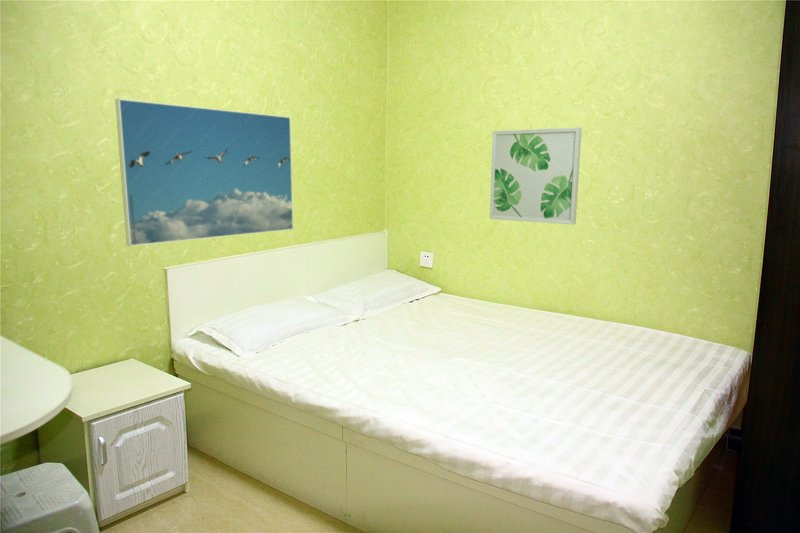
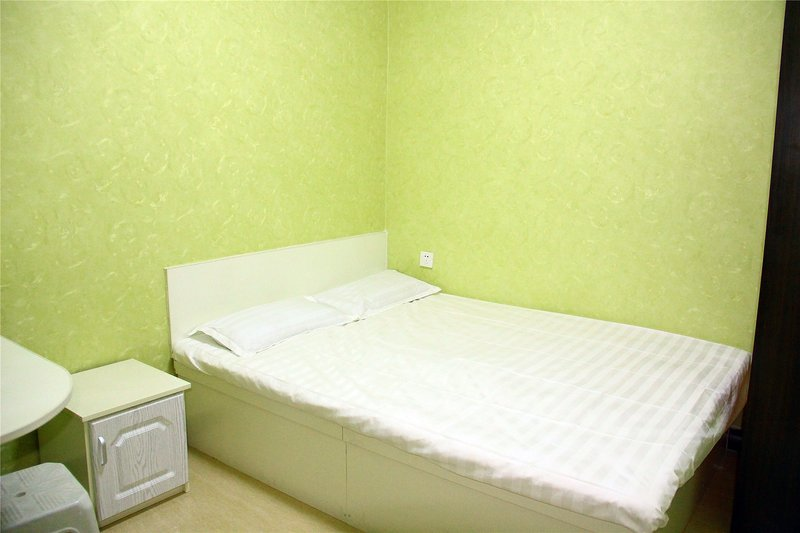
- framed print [114,98,294,247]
- wall art [489,127,583,225]
